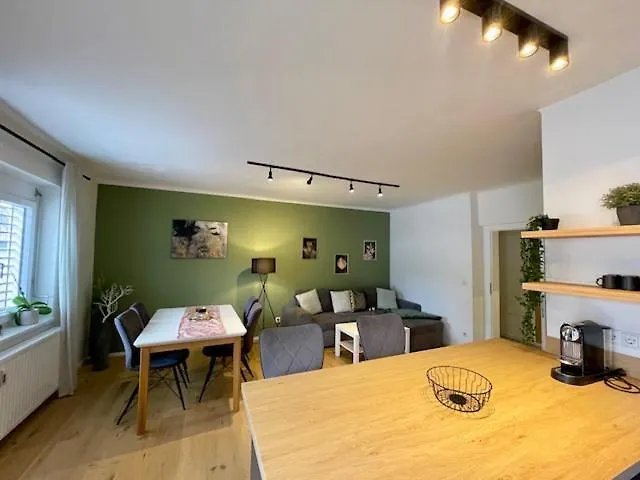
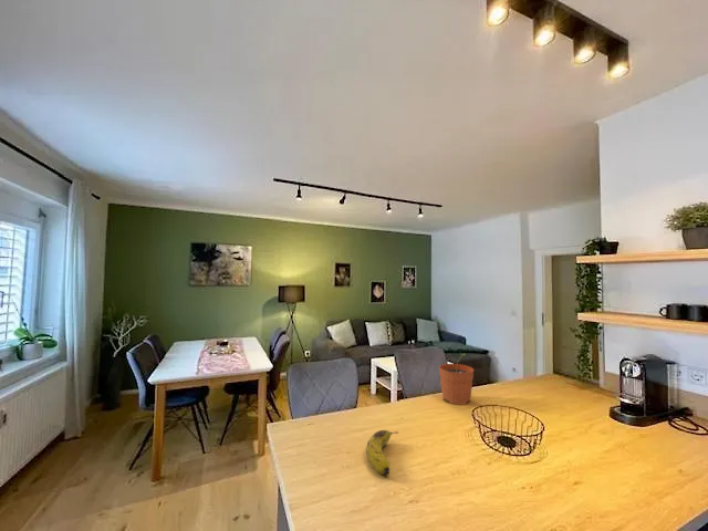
+ fruit [365,429,399,476]
+ plant pot [438,353,475,406]
